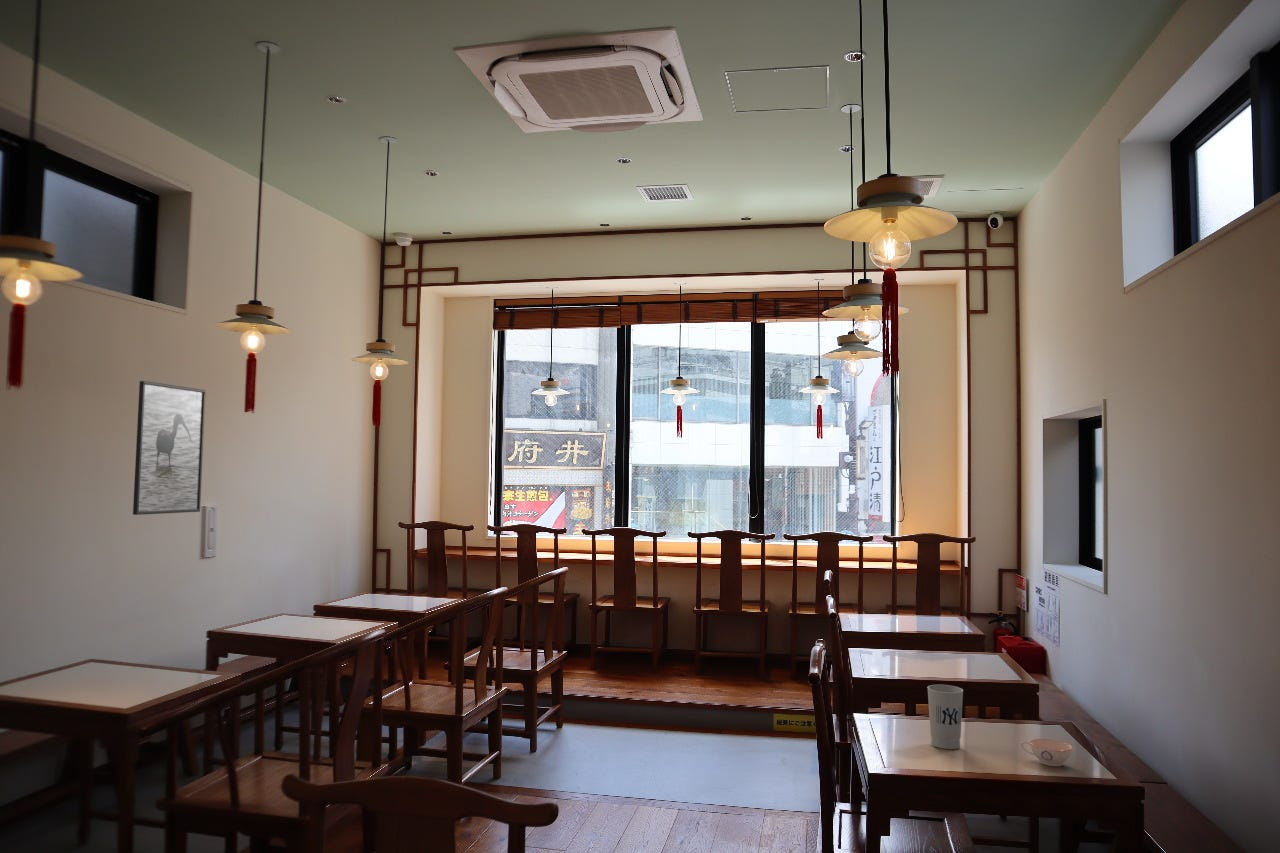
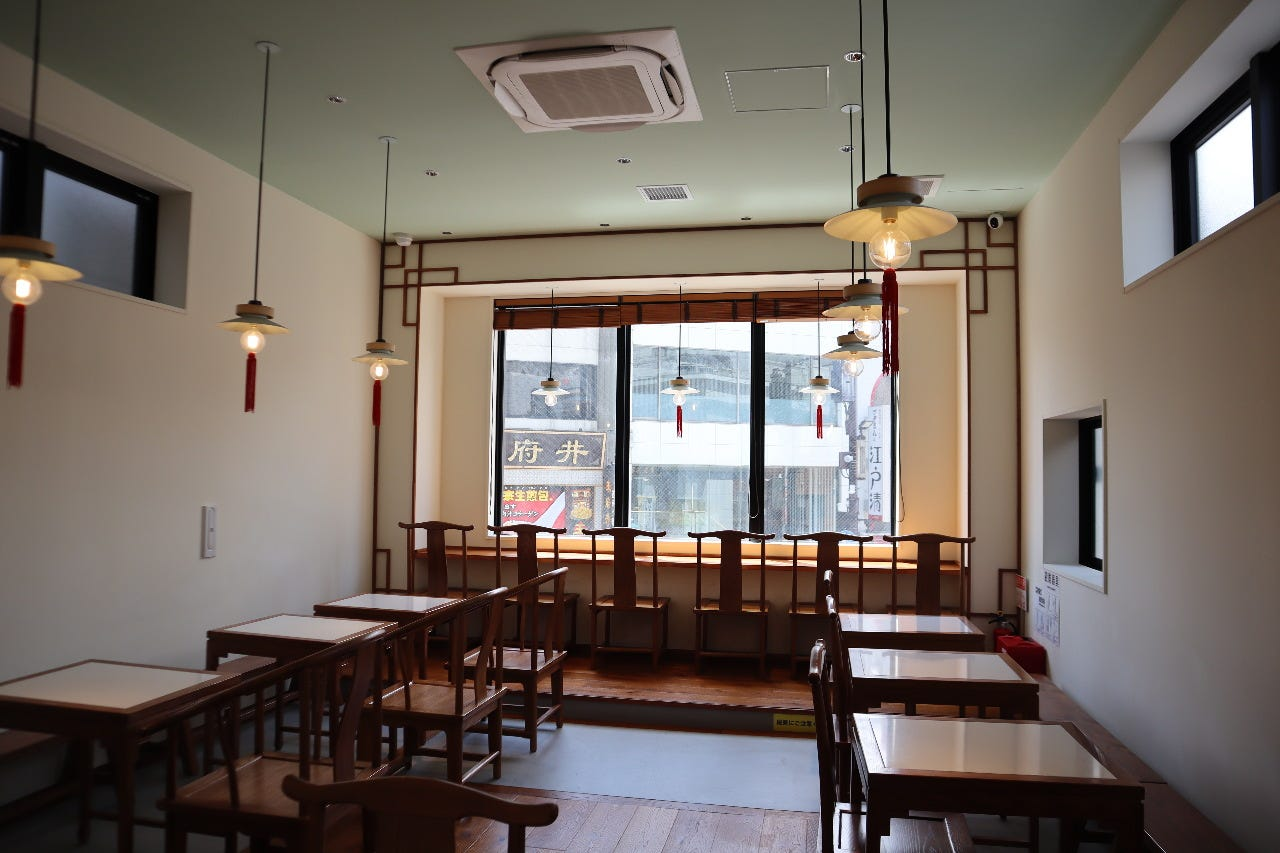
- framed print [132,380,207,516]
- teacup [1020,738,1073,767]
- cup [926,684,964,750]
